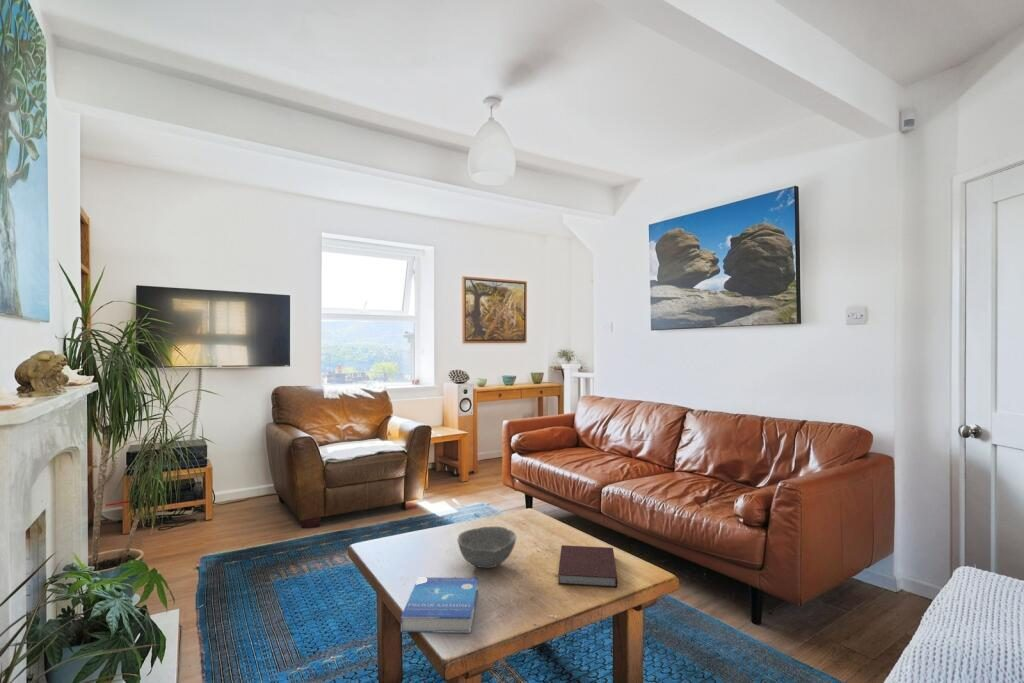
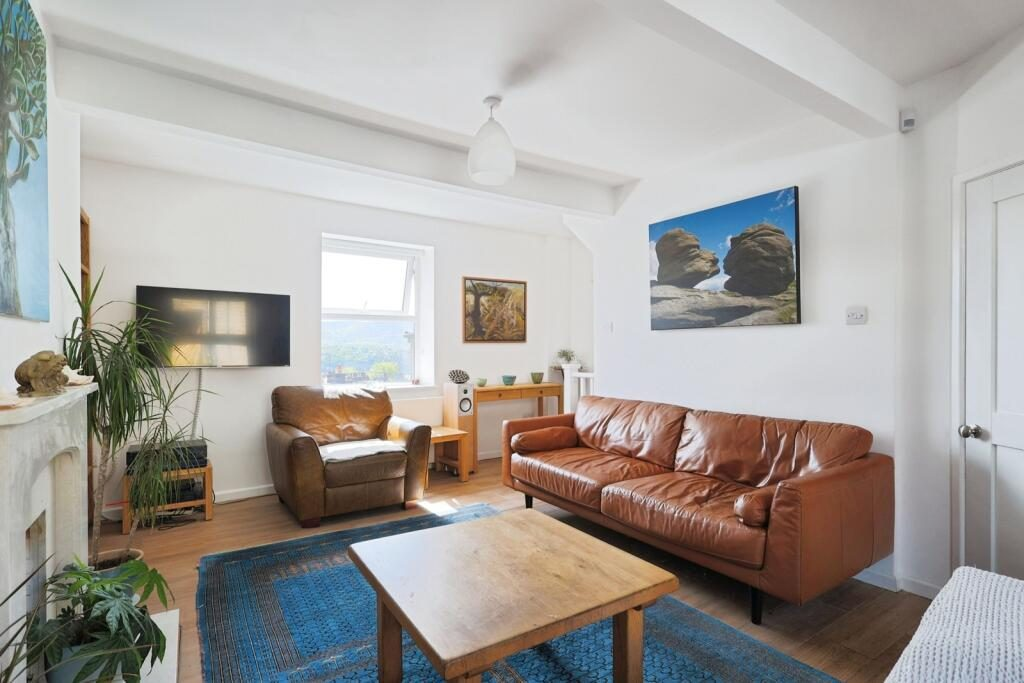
- book [400,577,479,634]
- notebook [557,544,619,588]
- bowl [456,526,517,569]
